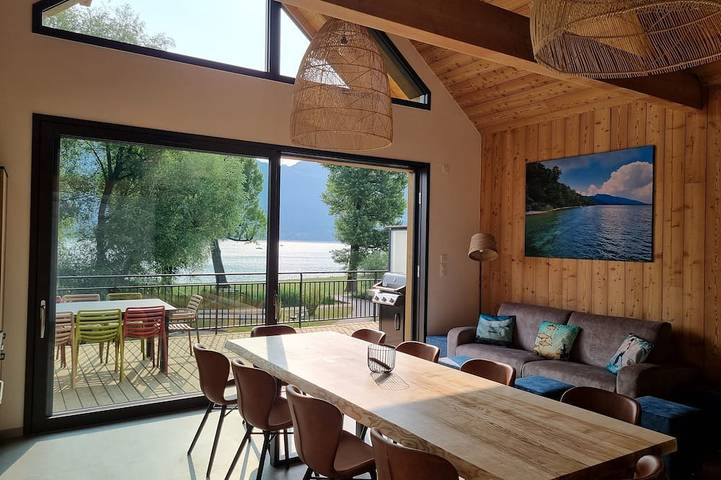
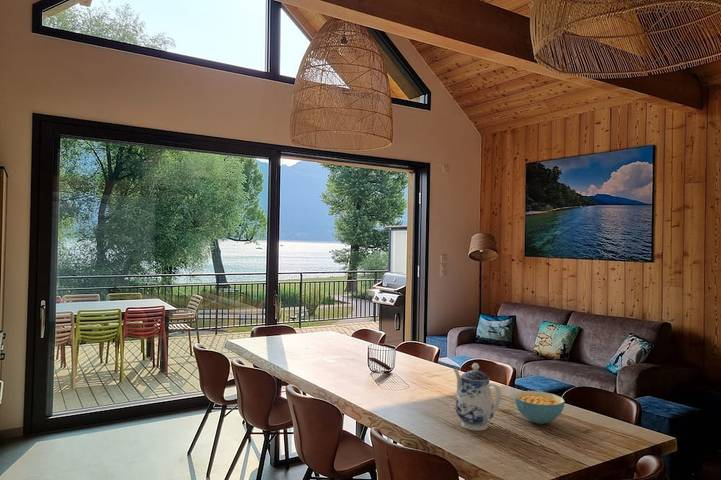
+ cereal bowl [513,390,566,425]
+ teapot [452,362,502,432]
